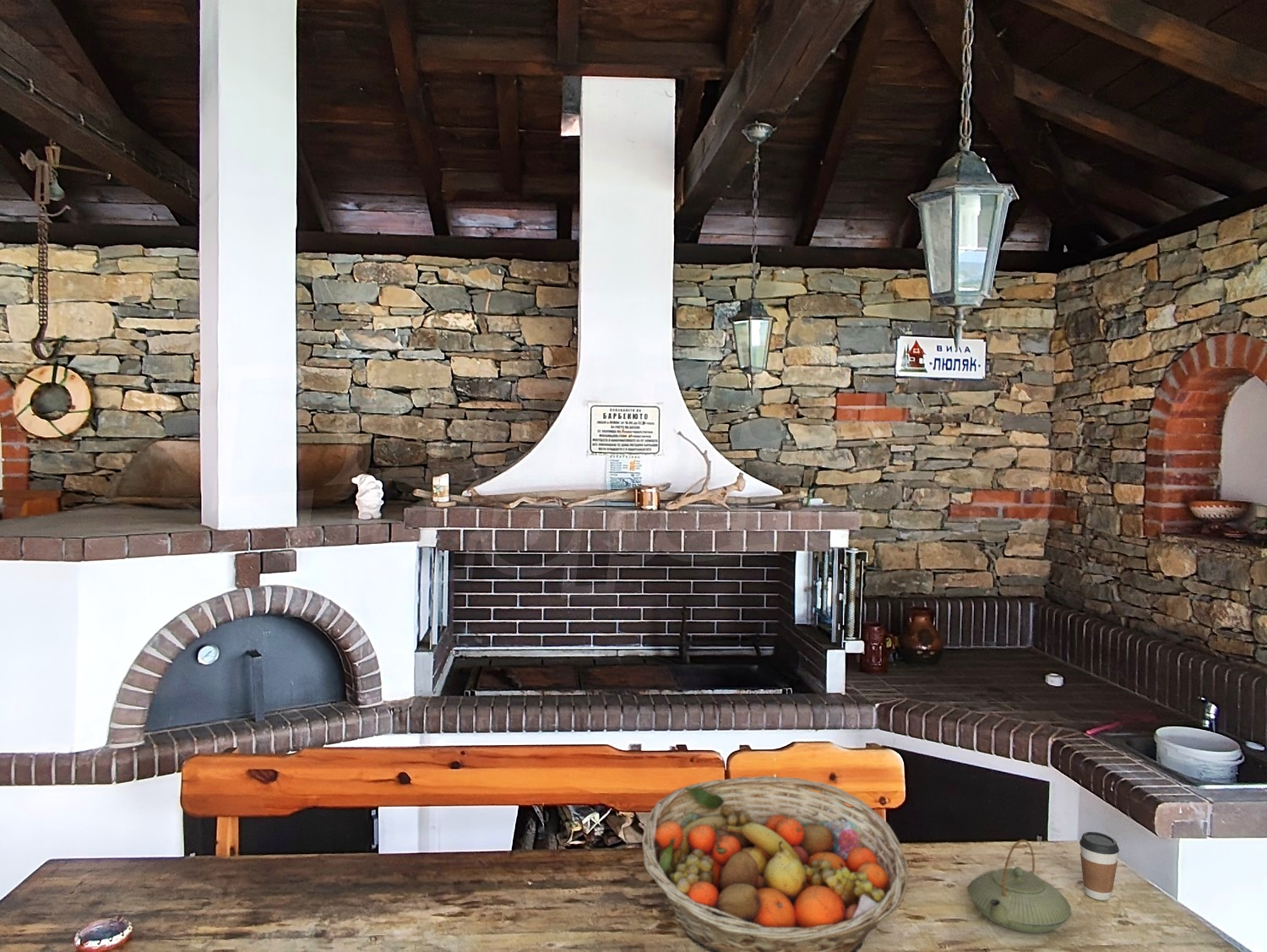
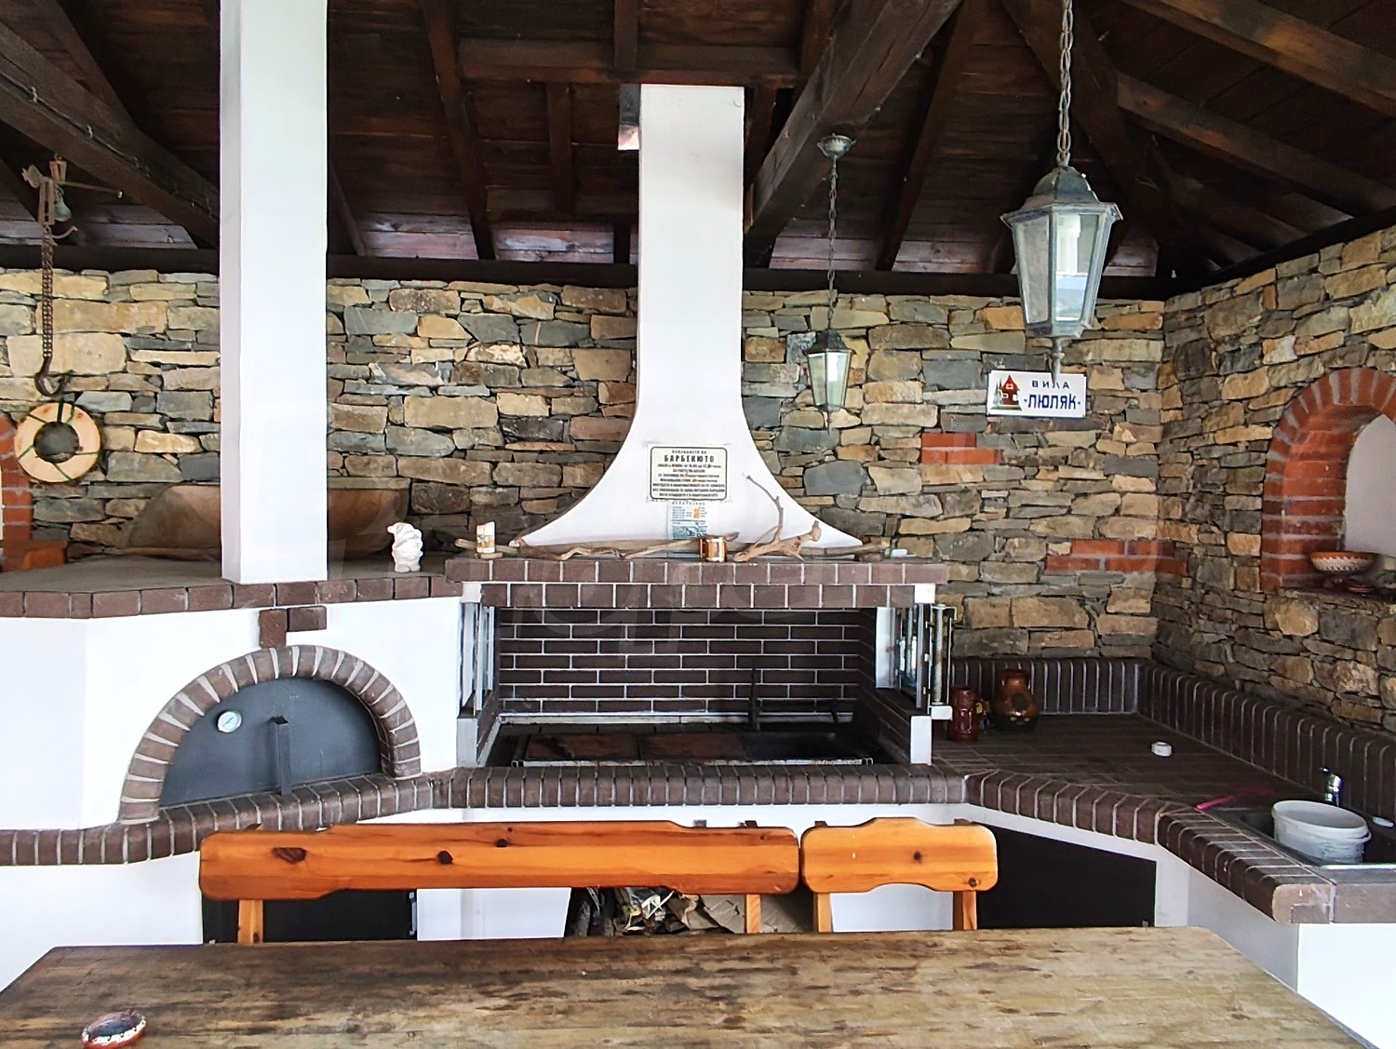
- teapot [966,839,1073,934]
- coffee cup [1079,831,1120,901]
- fruit basket [641,775,910,952]
